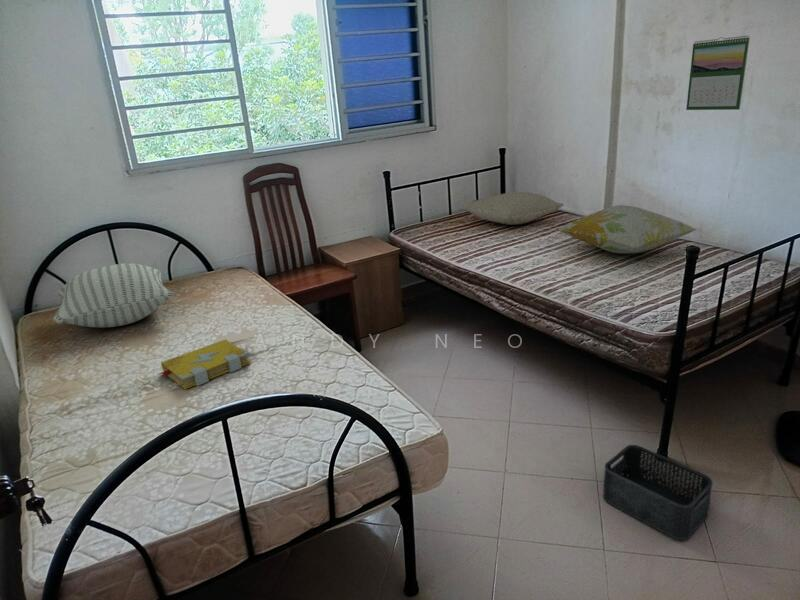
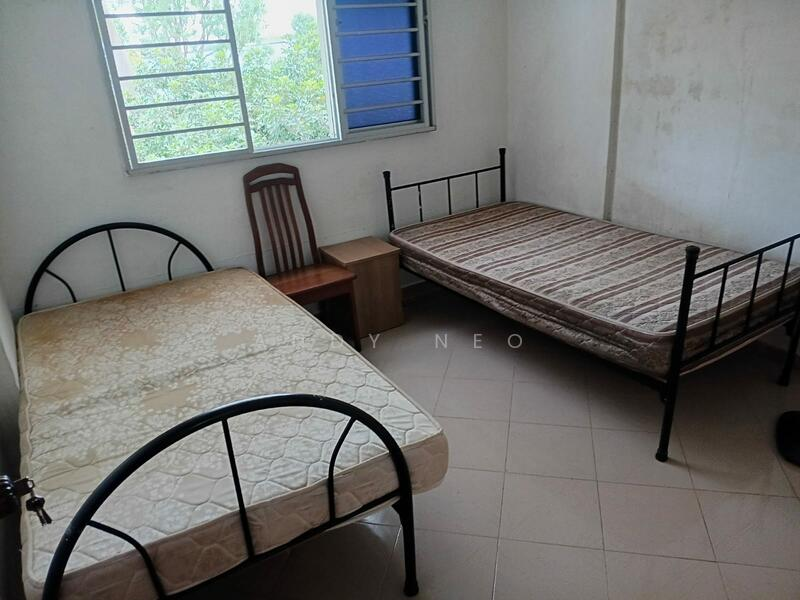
- calendar [685,35,751,111]
- spell book [158,338,252,390]
- pillow [52,262,175,328]
- pillow [460,191,565,226]
- storage bin [602,444,714,541]
- decorative pillow [556,204,699,255]
